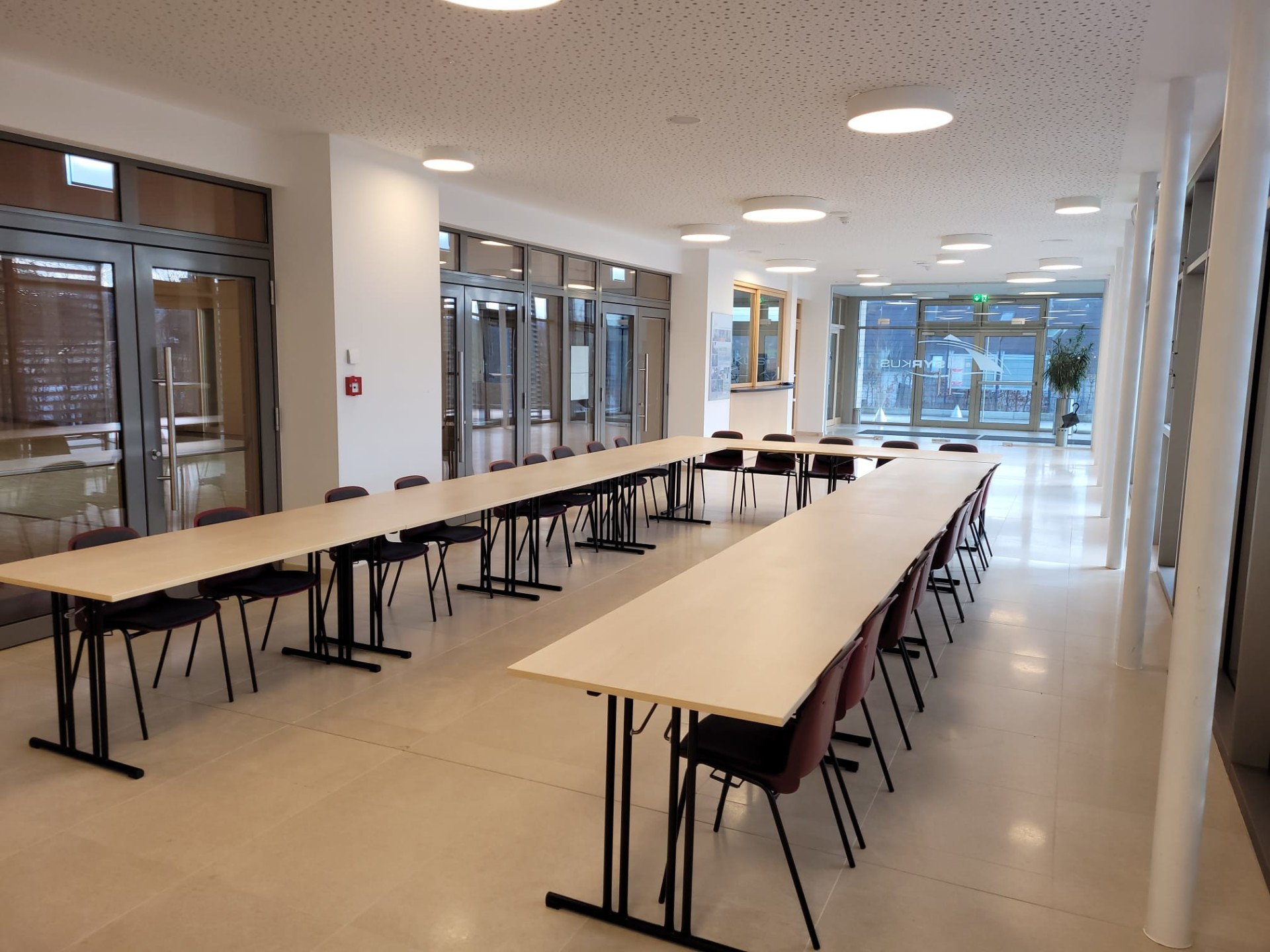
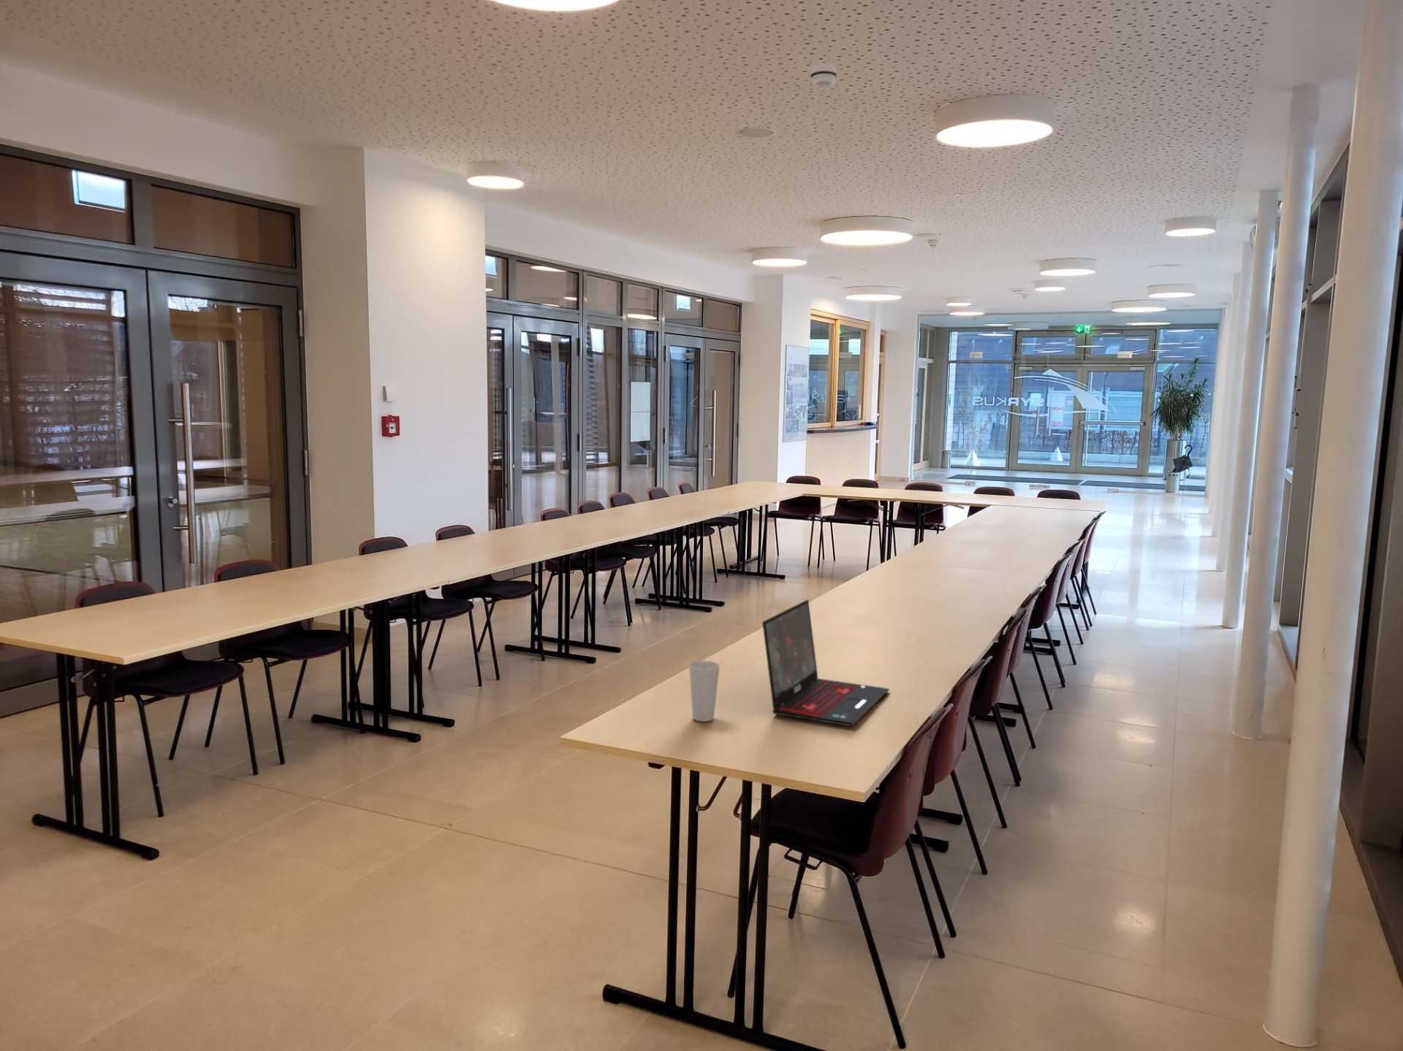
+ cup [688,660,720,722]
+ smoke detector [810,63,838,87]
+ laptop [761,598,890,726]
